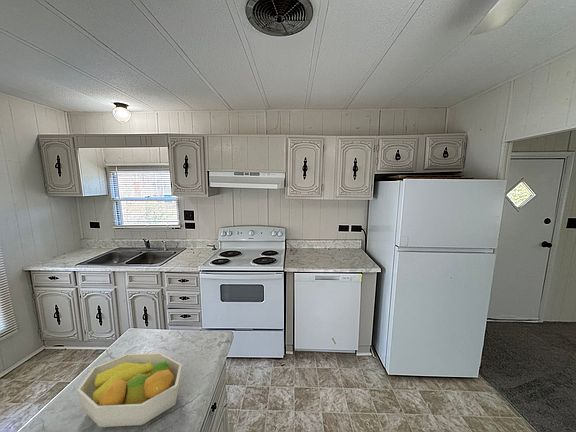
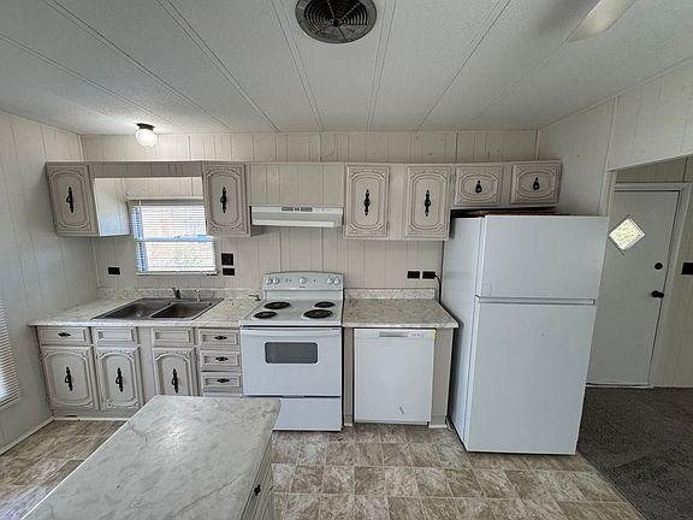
- fruit bowl [76,352,183,428]
